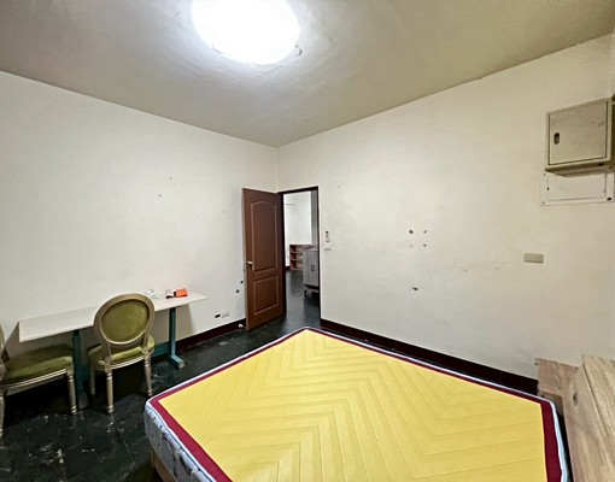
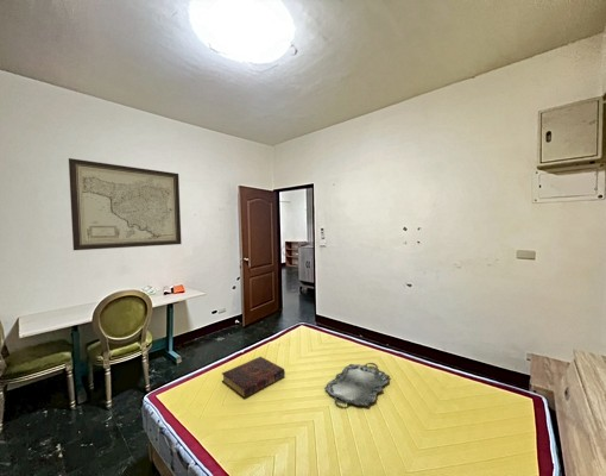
+ wall art [68,157,183,251]
+ book [221,356,286,400]
+ serving tray [323,362,391,407]
